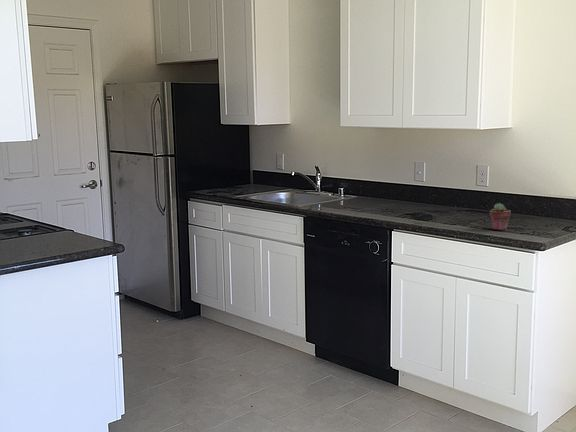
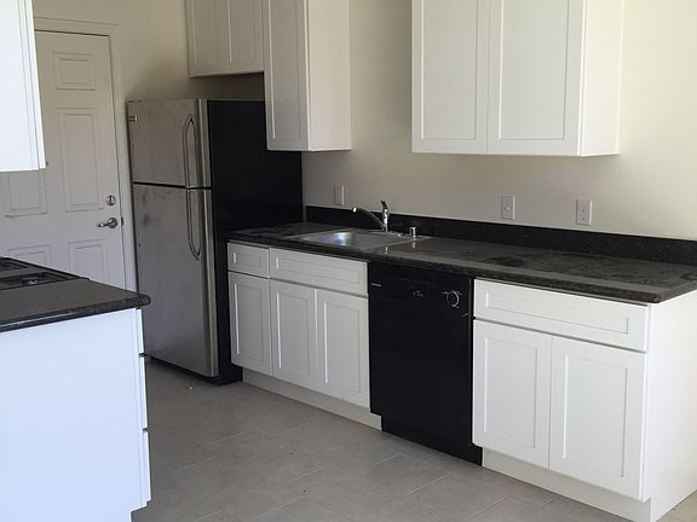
- potted succulent [489,202,512,231]
